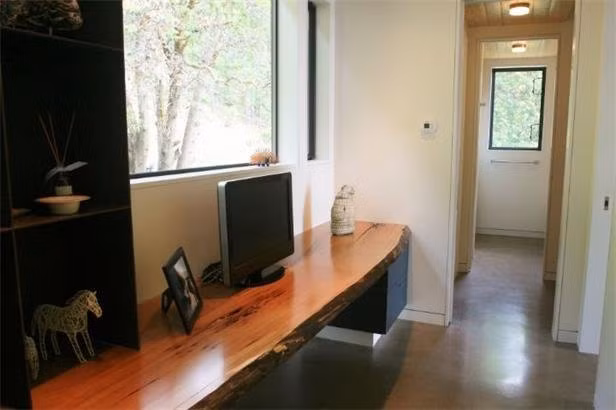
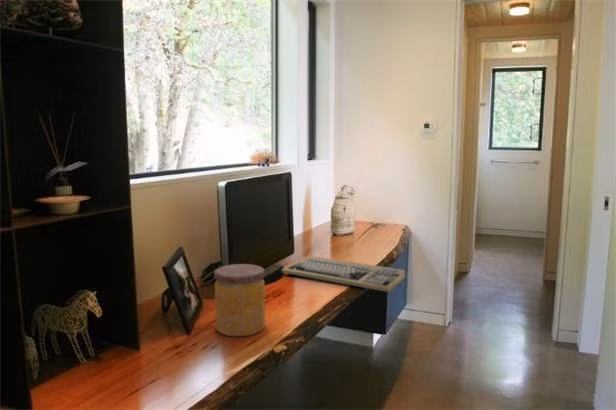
+ jar [213,263,266,338]
+ keyboard [281,255,406,293]
